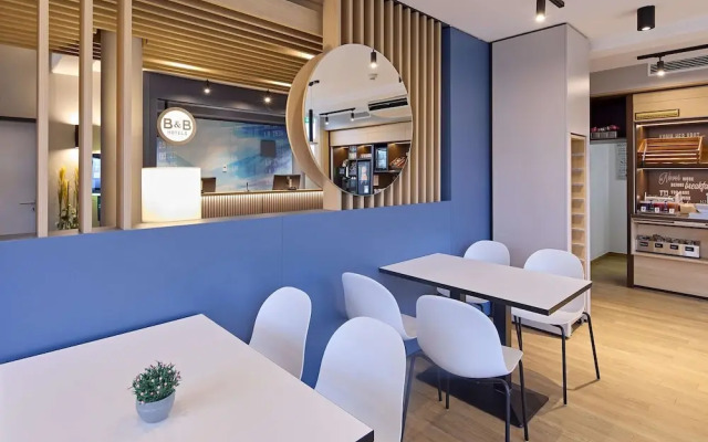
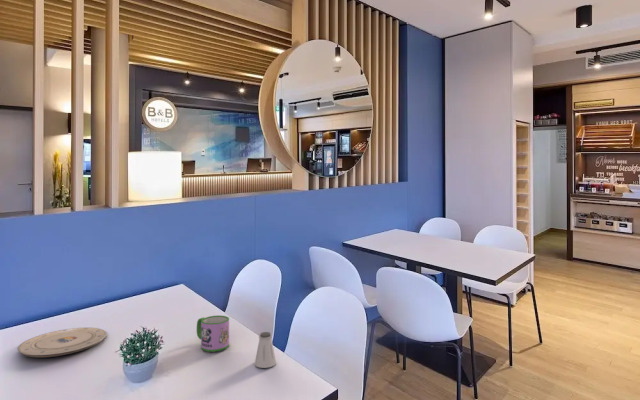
+ saltshaker [254,331,277,369]
+ plate [17,327,108,358]
+ mug [196,314,230,353]
